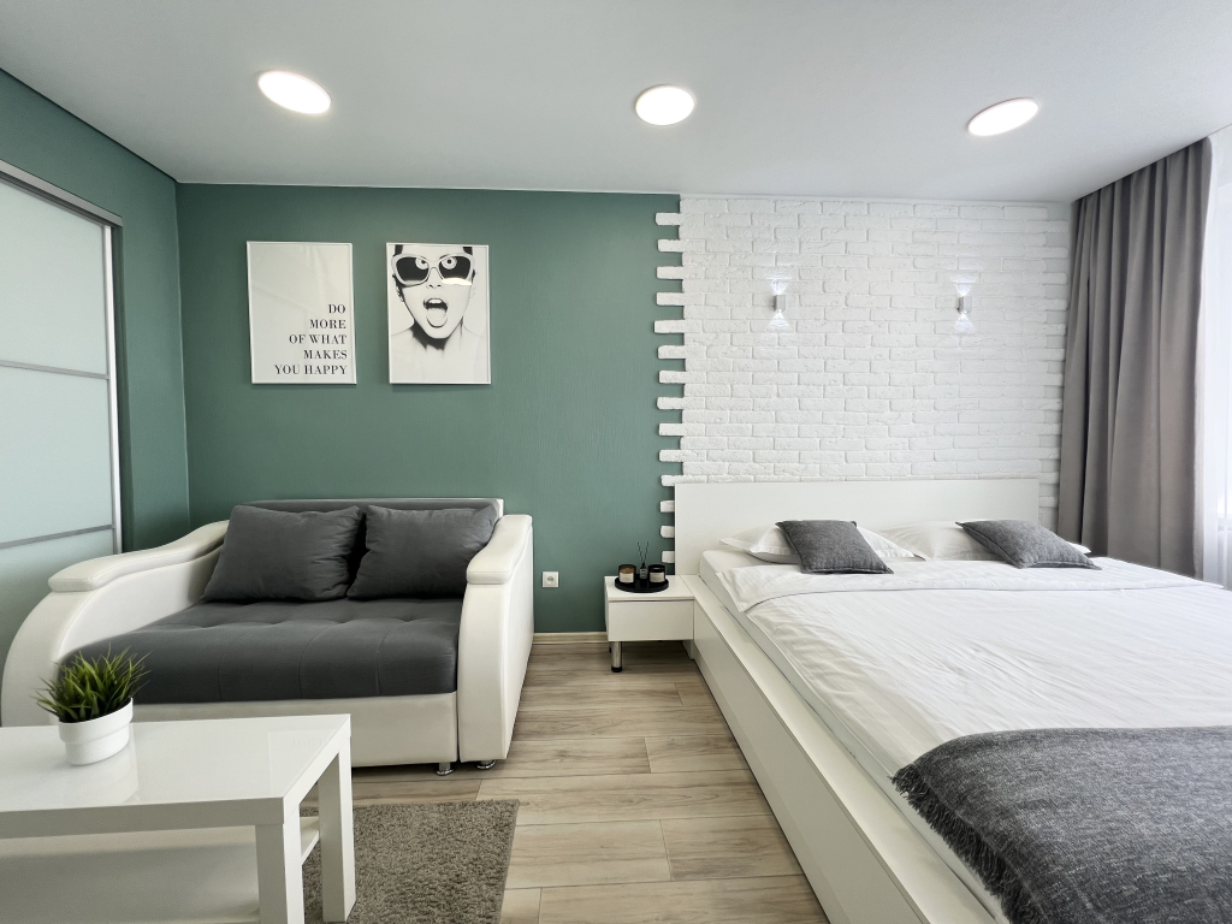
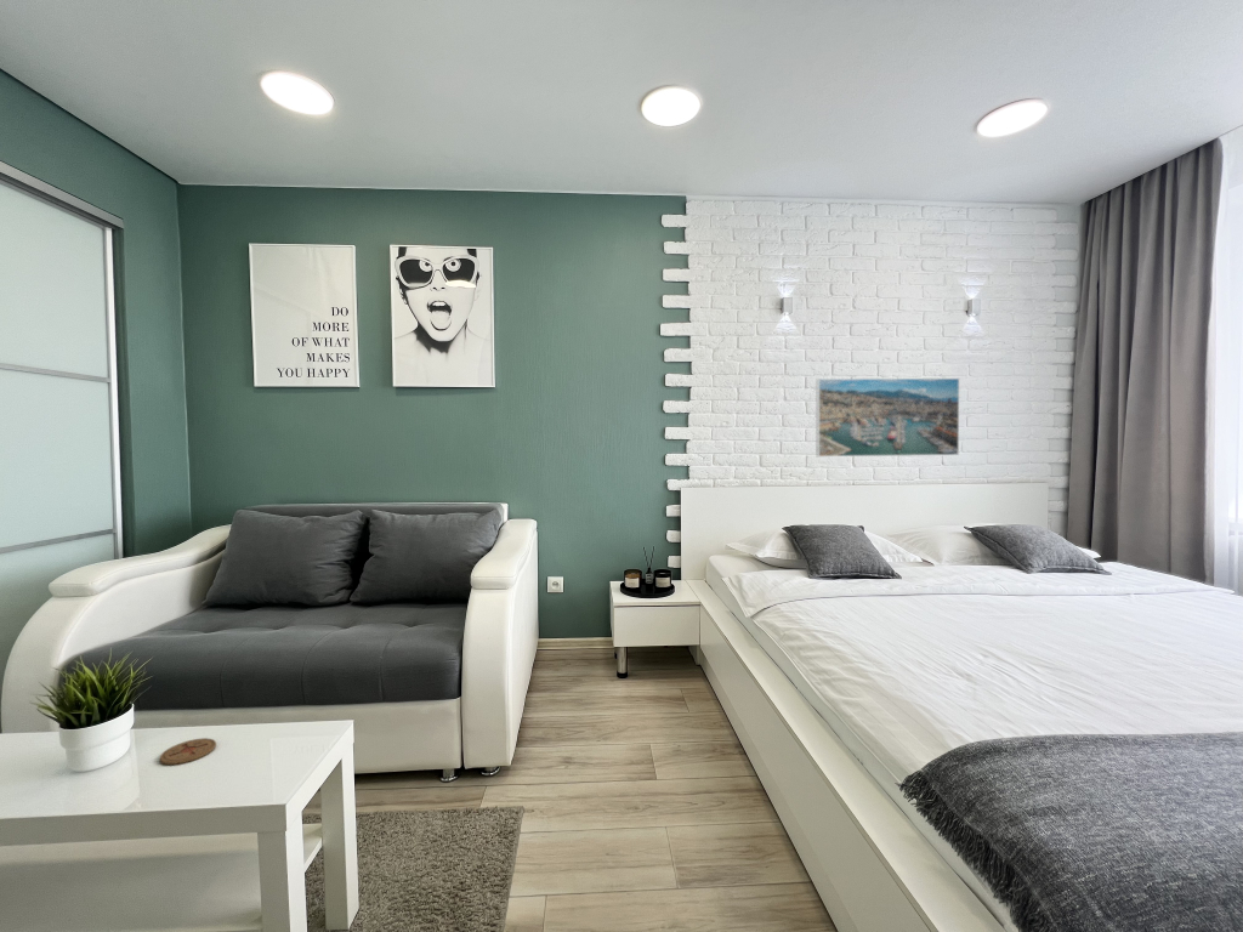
+ coaster [159,737,217,766]
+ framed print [815,377,960,458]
